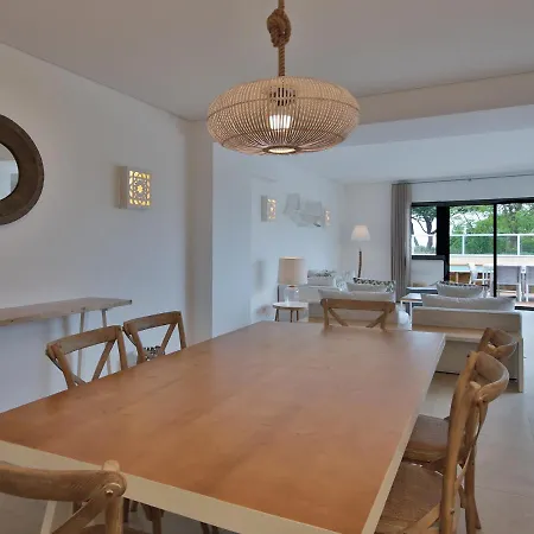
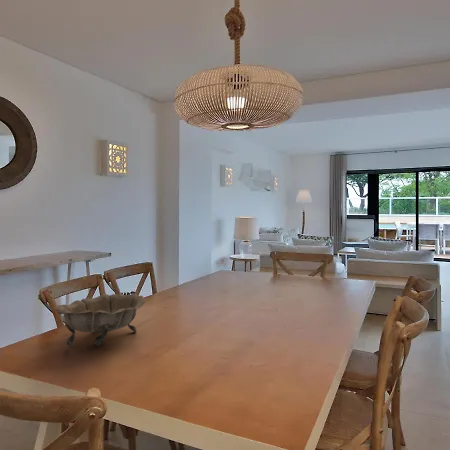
+ decorative bowl [53,293,147,348]
